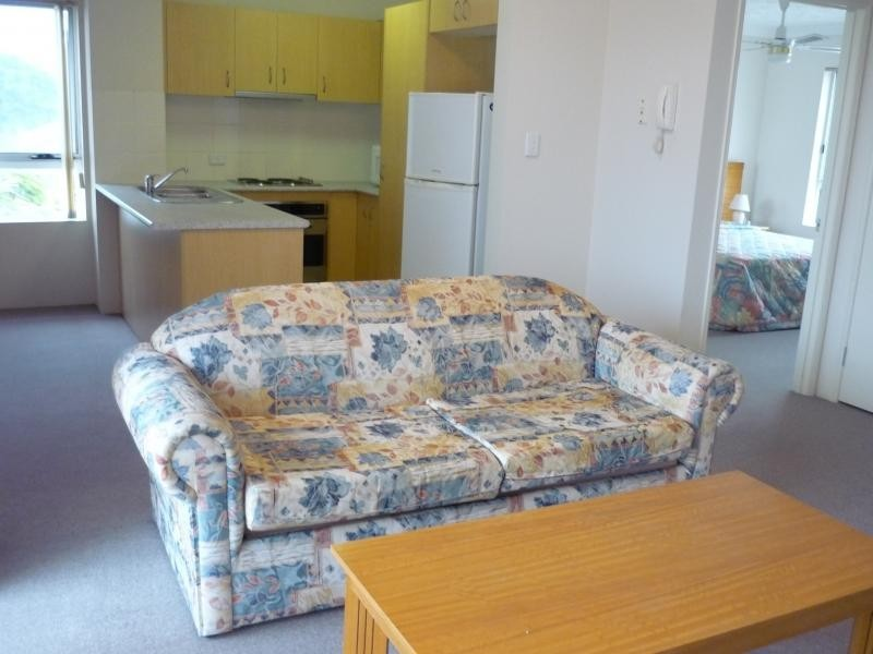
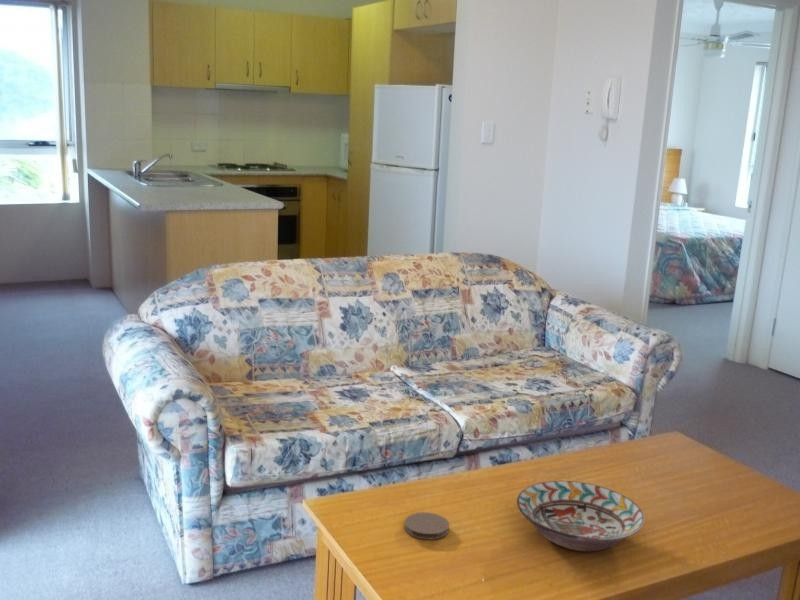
+ coaster [403,511,450,541]
+ decorative bowl [516,480,645,552]
